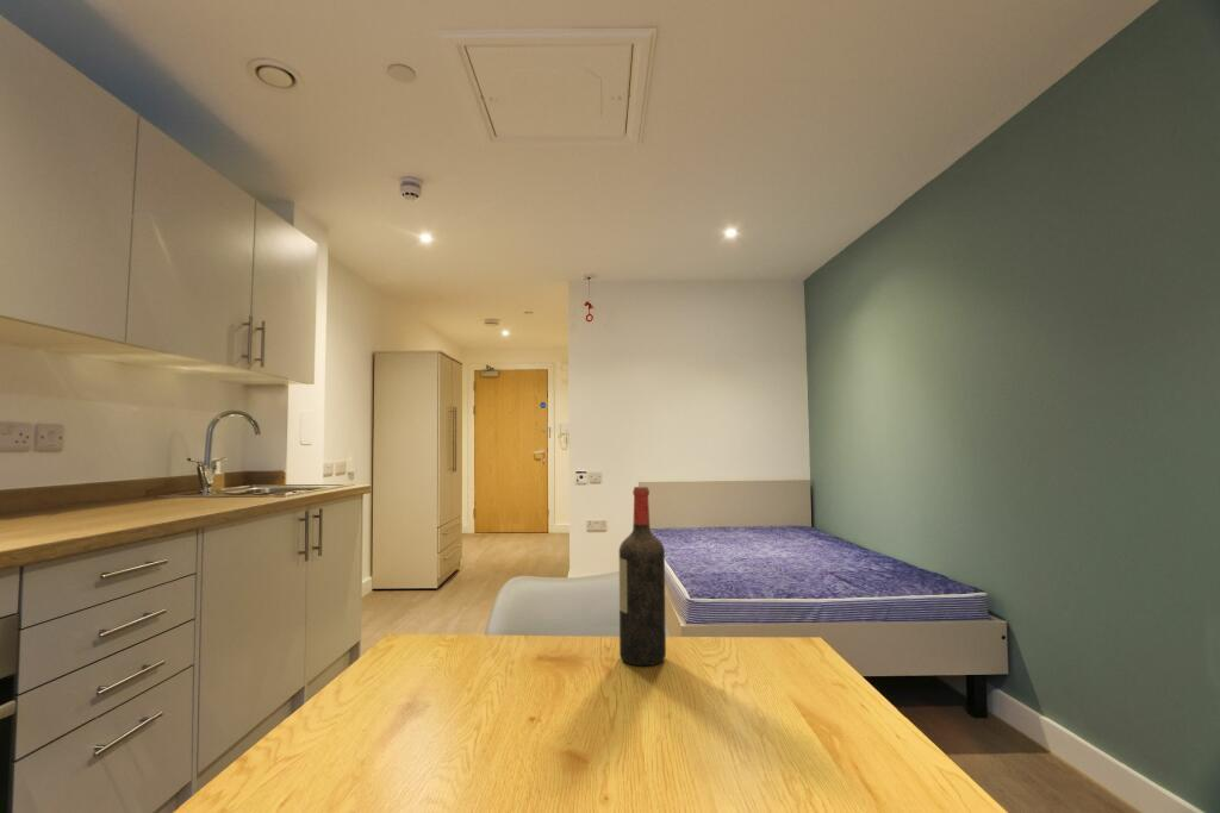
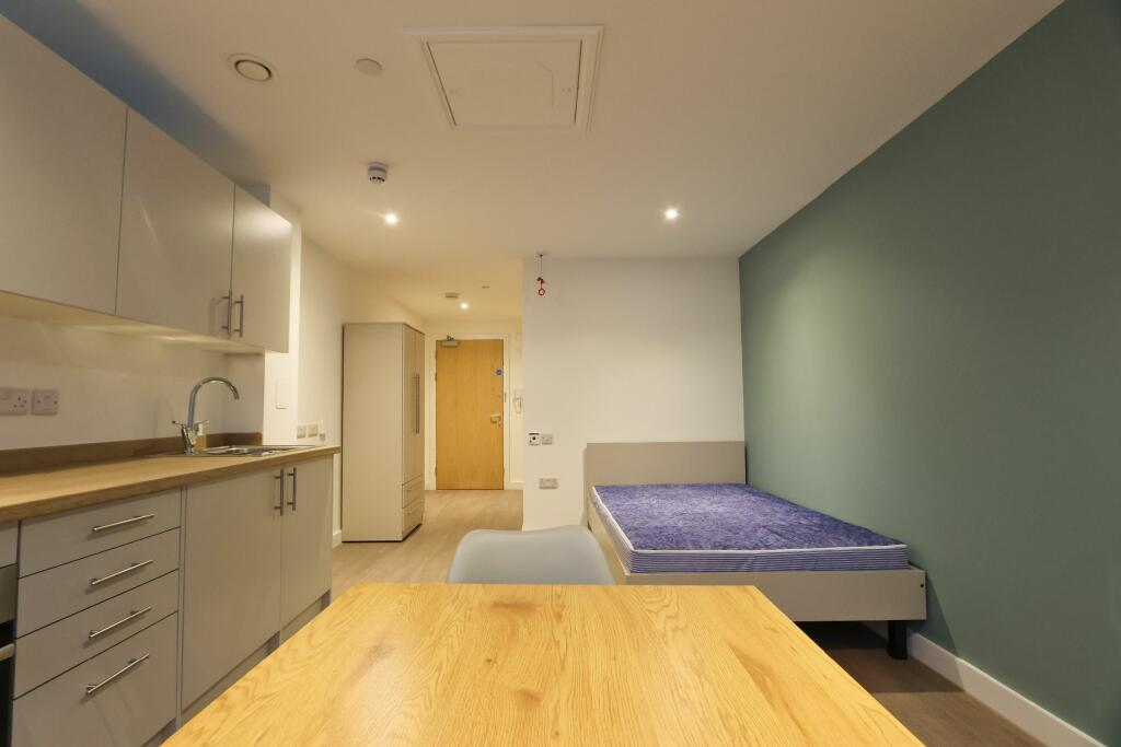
- wine bottle [618,486,667,667]
